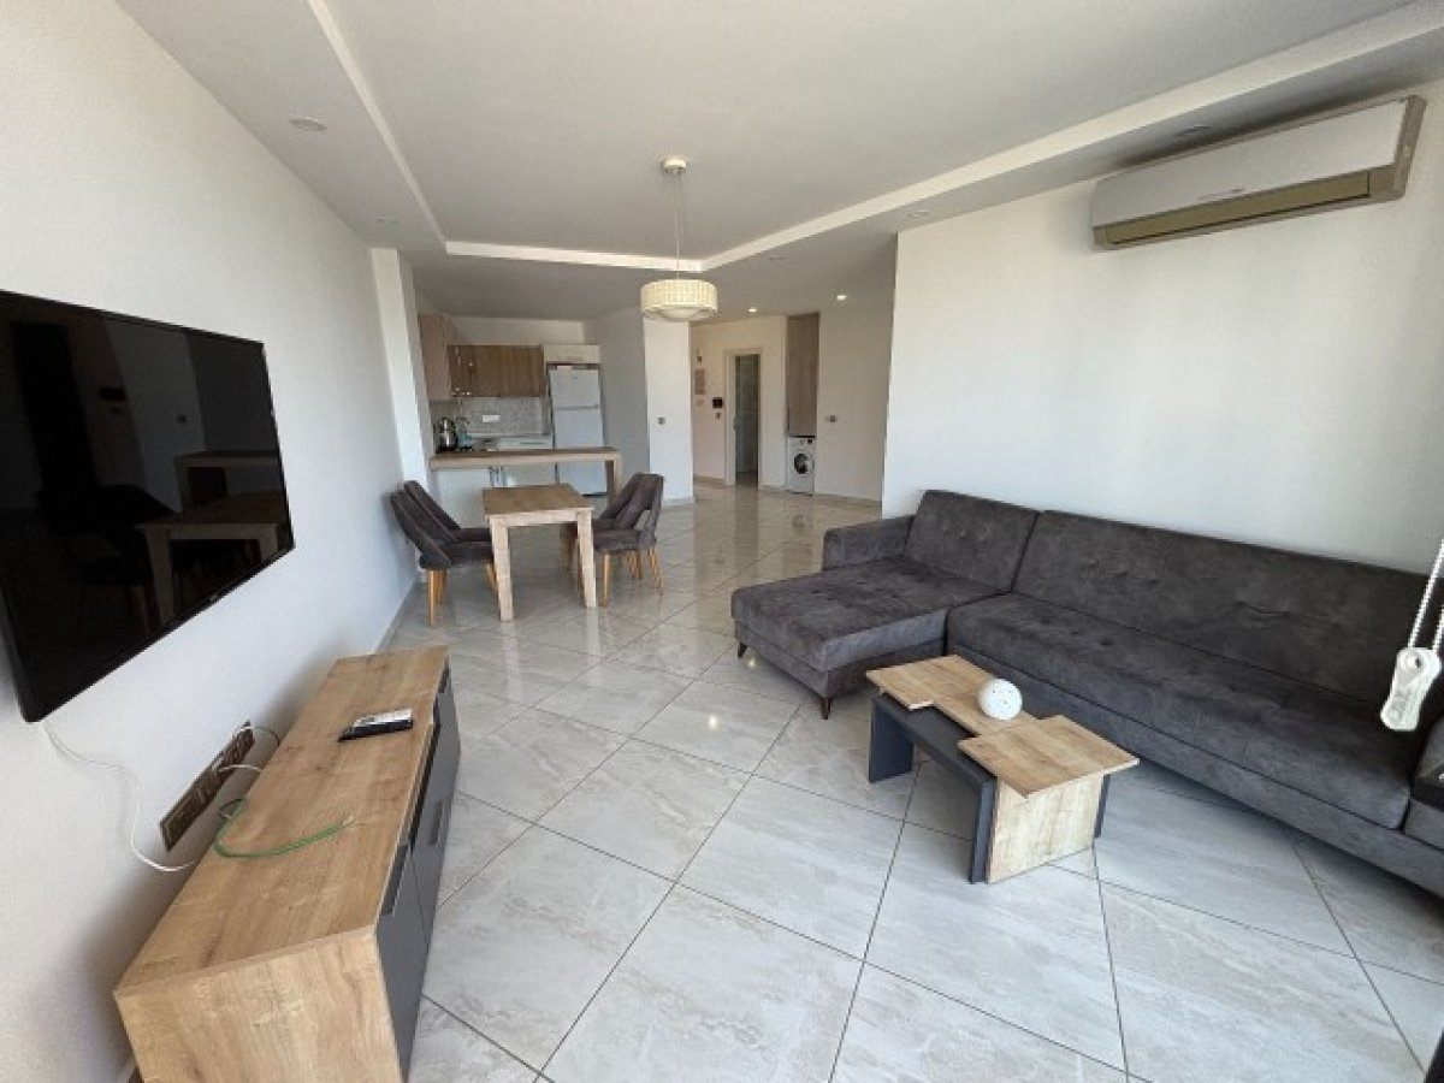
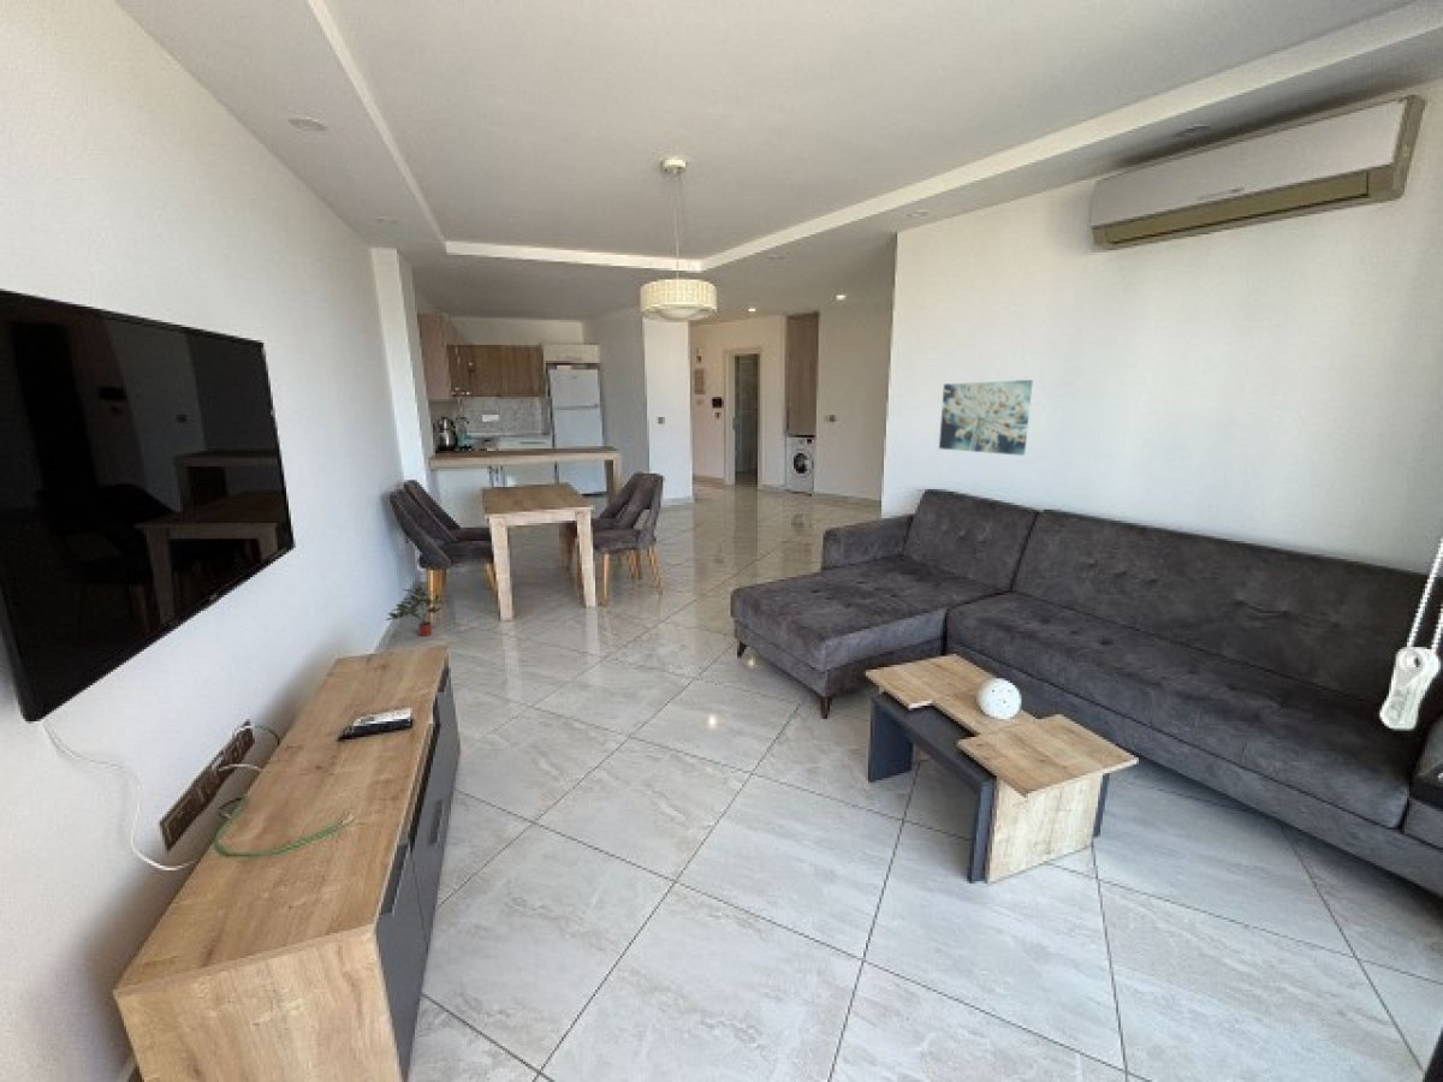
+ potted plant [385,584,445,637]
+ wall art [938,379,1034,457]
